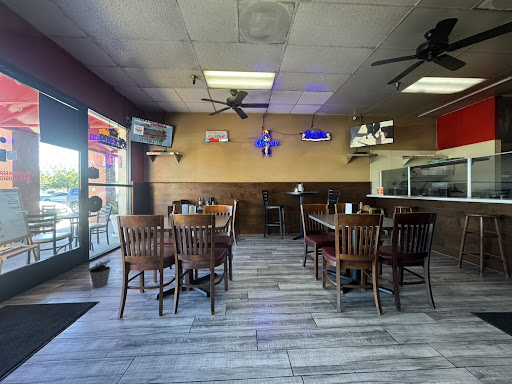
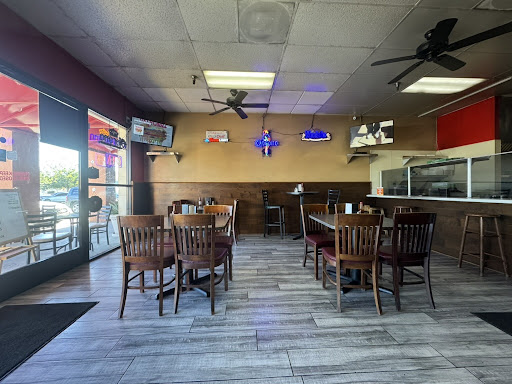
- trash can [86,259,111,289]
